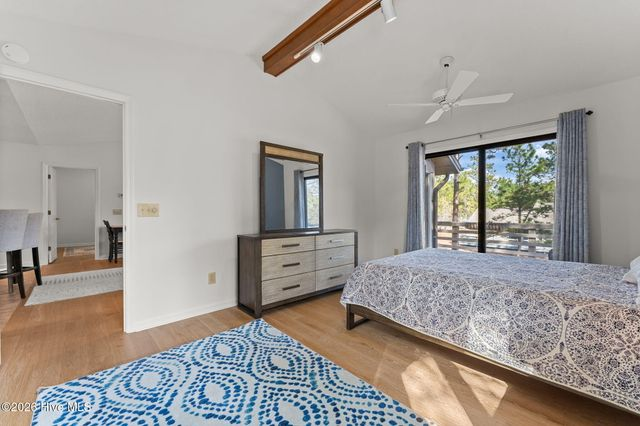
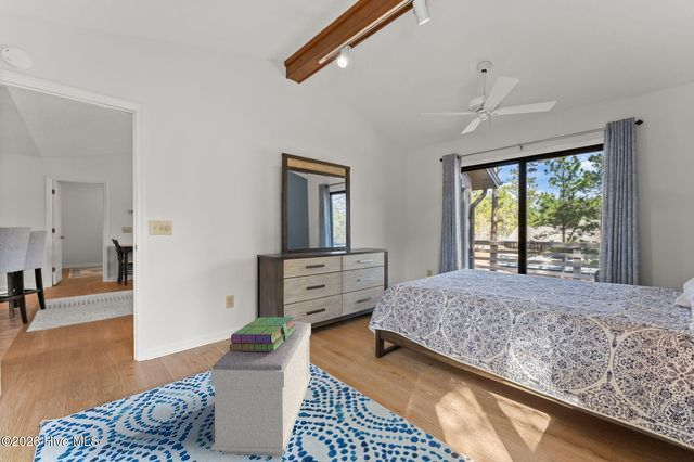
+ bench [210,320,312,458]
+ stack of books [229,316,296,351]
